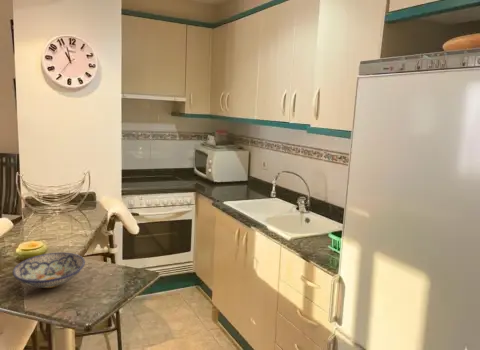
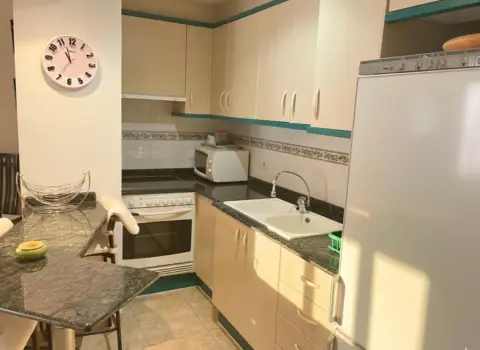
- bowl [12,252,86,289]
